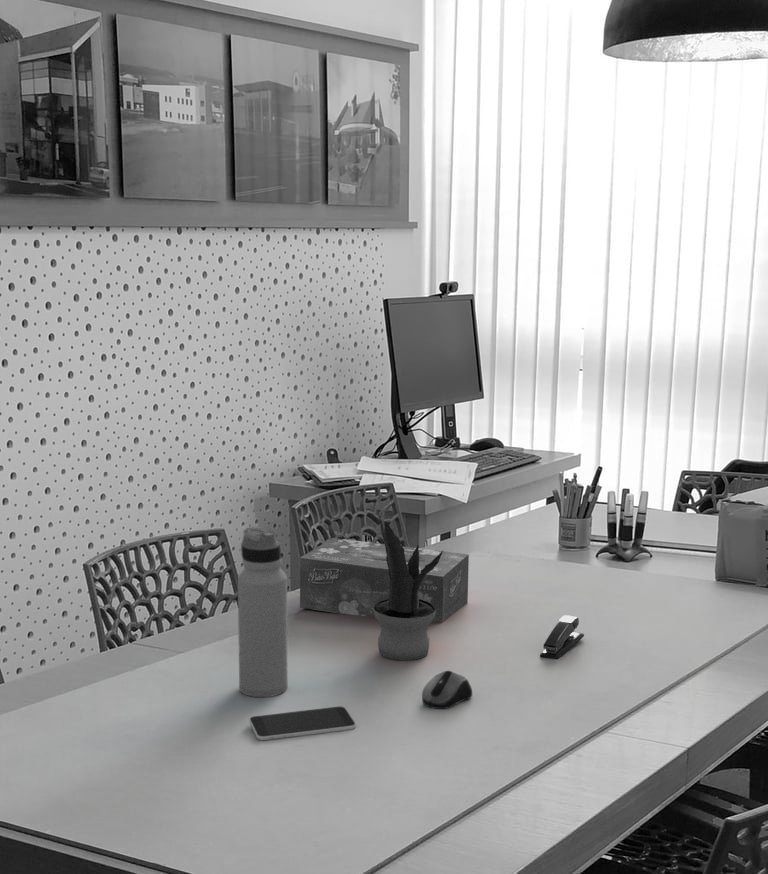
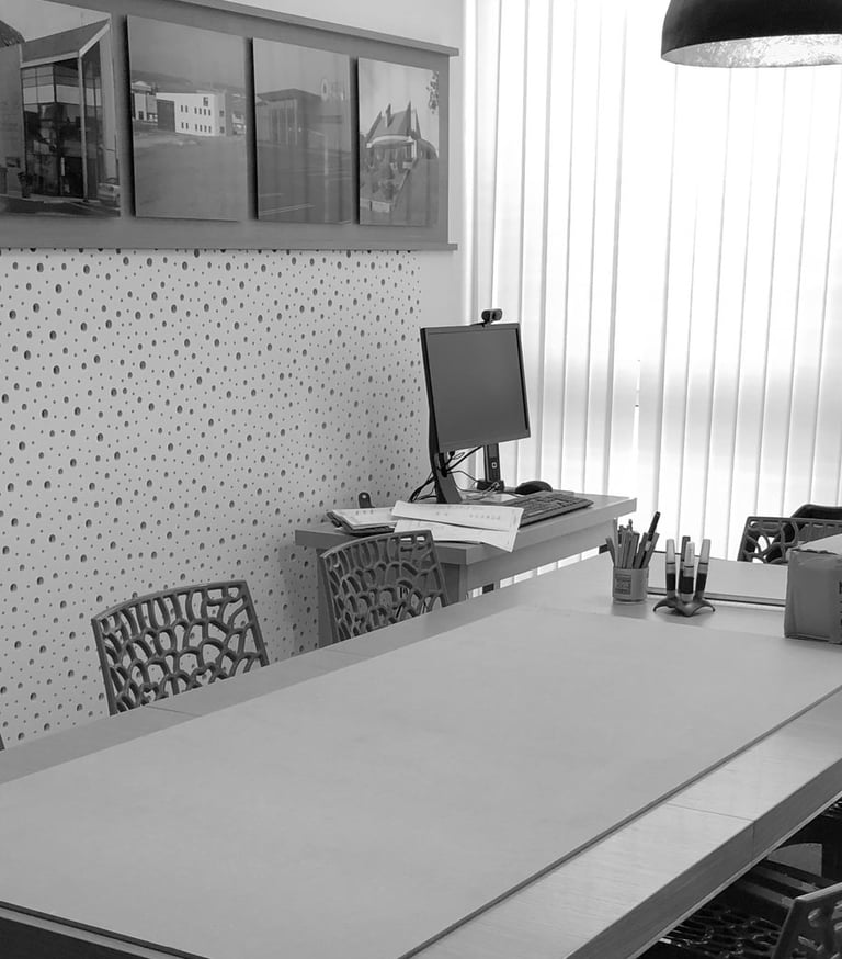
- computer mouse [421,670,473,710]
- stapler [539,614,585,660]
- water bottle [237,526,289,698]
- smartphone [248,705,357,741]
- potted plant [374,516,444,662]
- tissue box [299,537,470,624]
